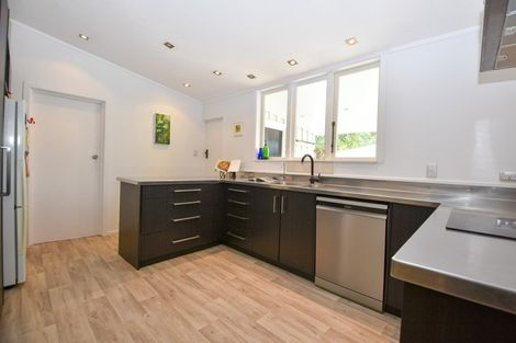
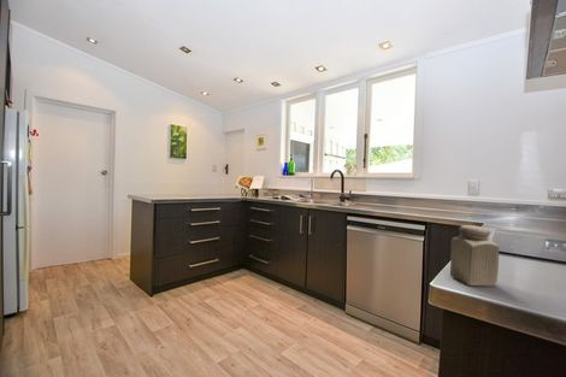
+ salt shaker [449,224,501,287]
